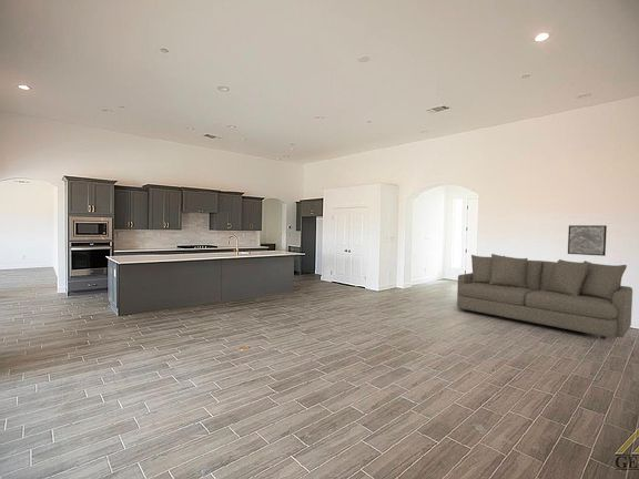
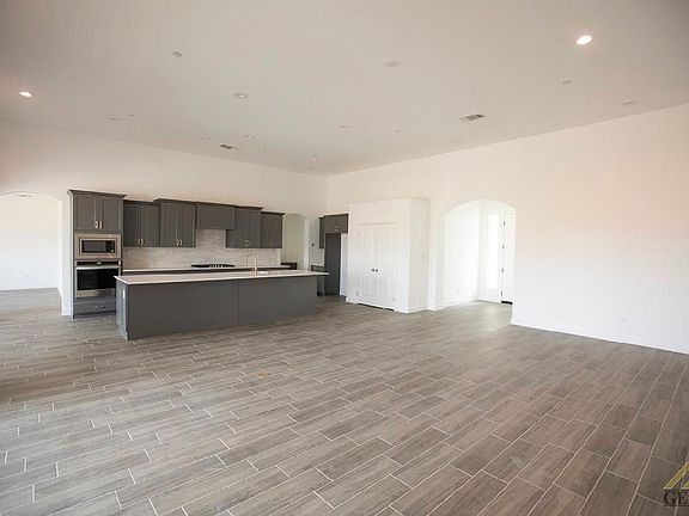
- sofa [456,253,633,340]
- wall art [567,224,608,257]
